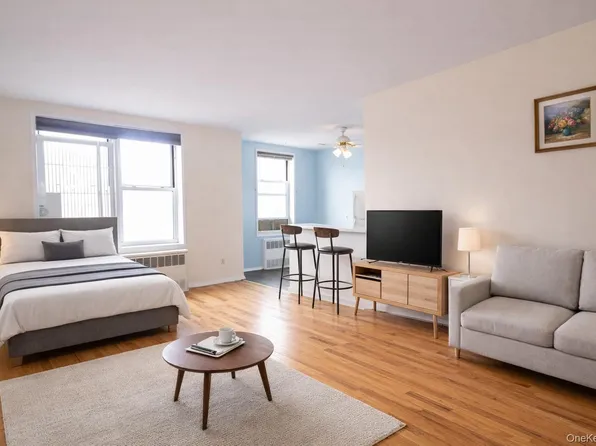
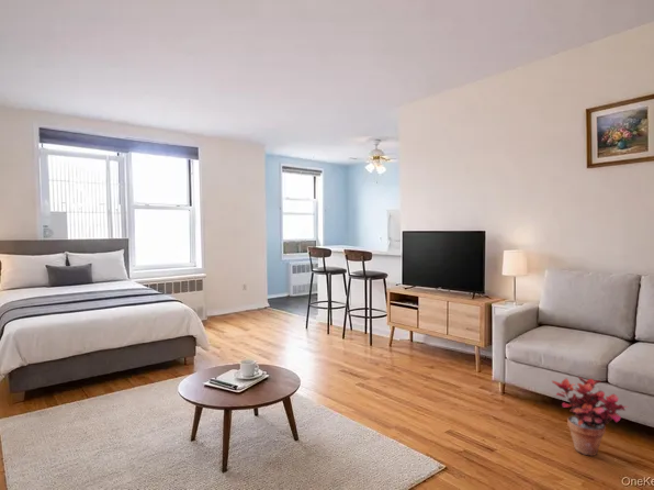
+ potted plant [551,376,629,457]
